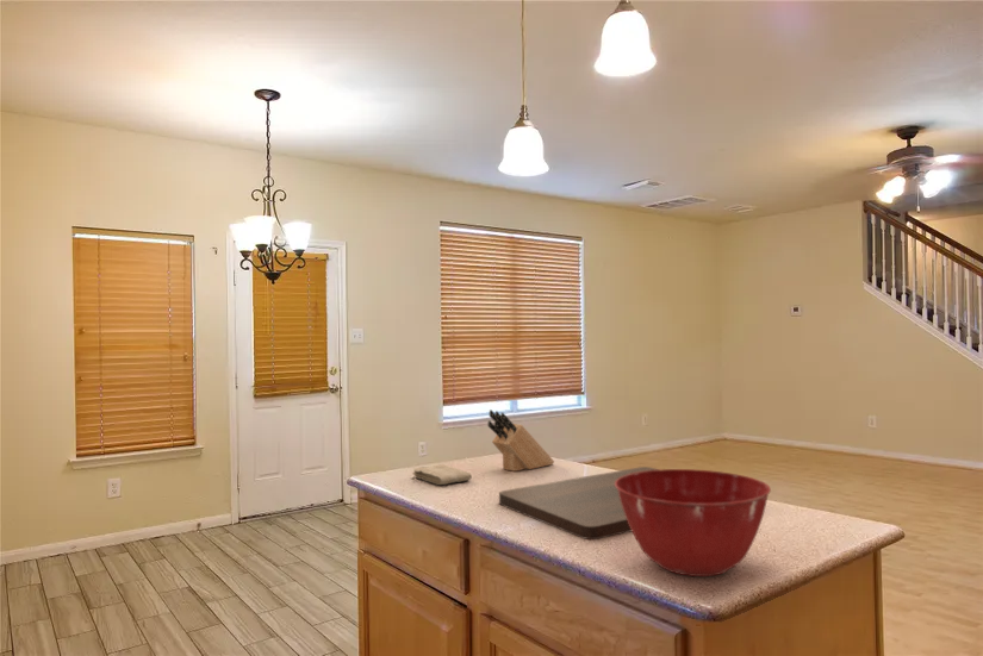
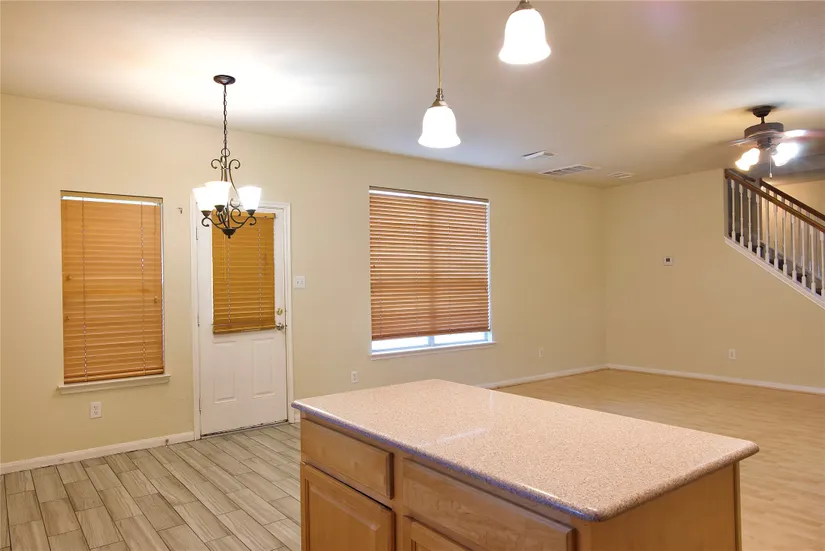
- washcloth [412,463,473,486]
- knife block [486,408,555,473]
- mixing bowl [615,468,772,577]
- cutting board [498,466,661,541]
